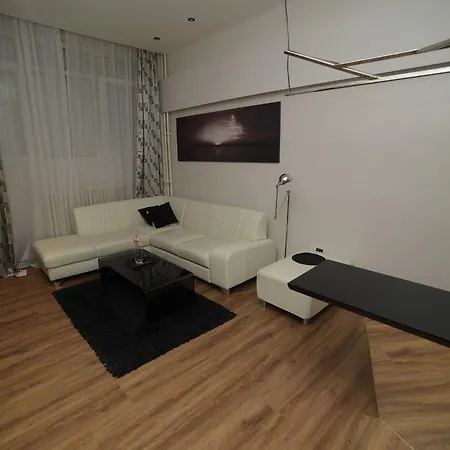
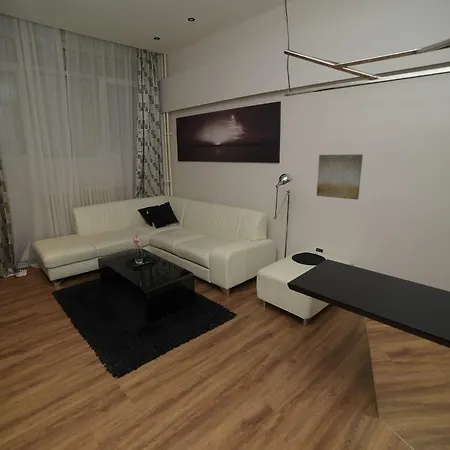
+ wall art [316,153,364,201]
